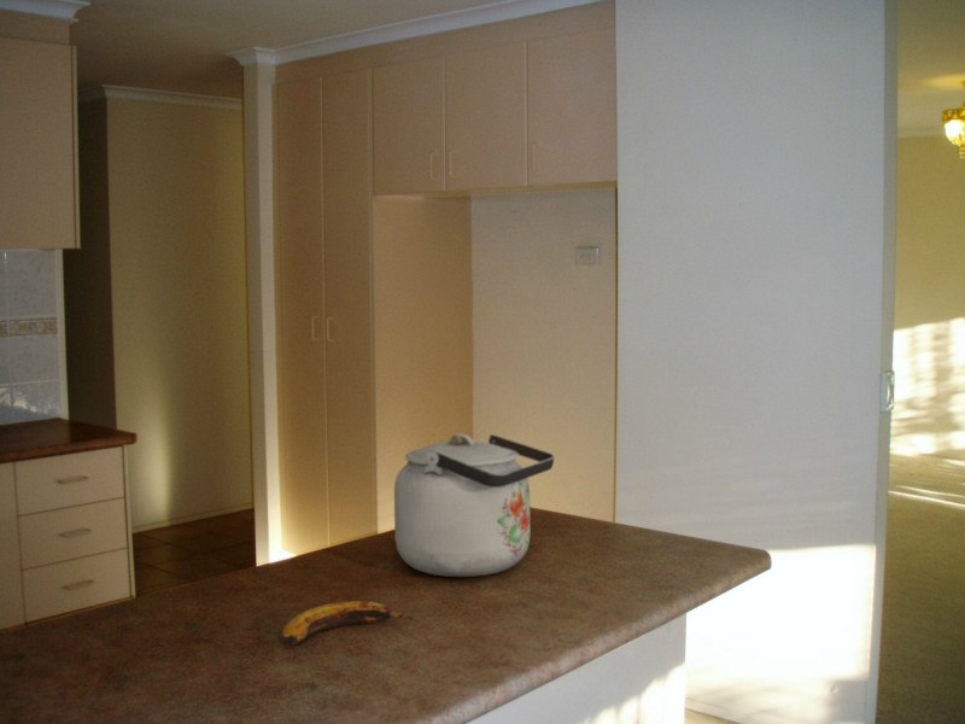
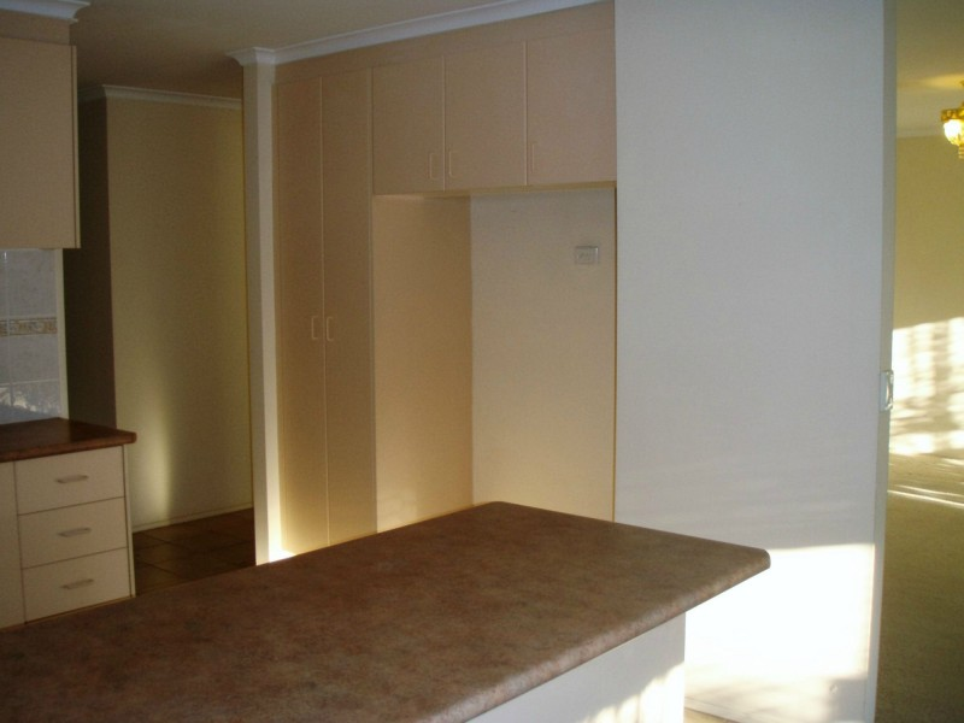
- banana [280,600,415,647]
- kettle [393,432,556,578]
